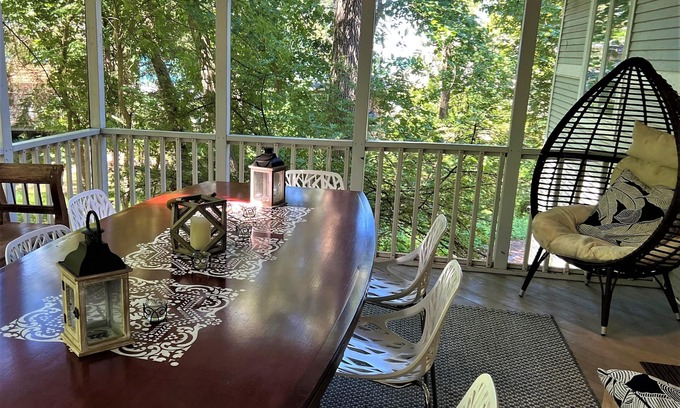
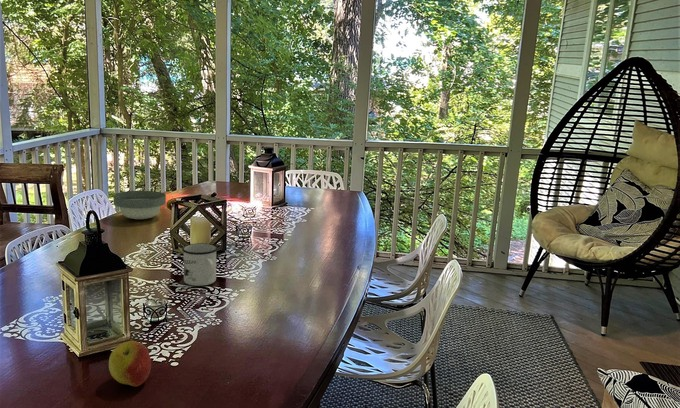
+ bowl [112,190,167,220]
+ apple [108,340,152,387]
+ mug [181,242,219,287]
